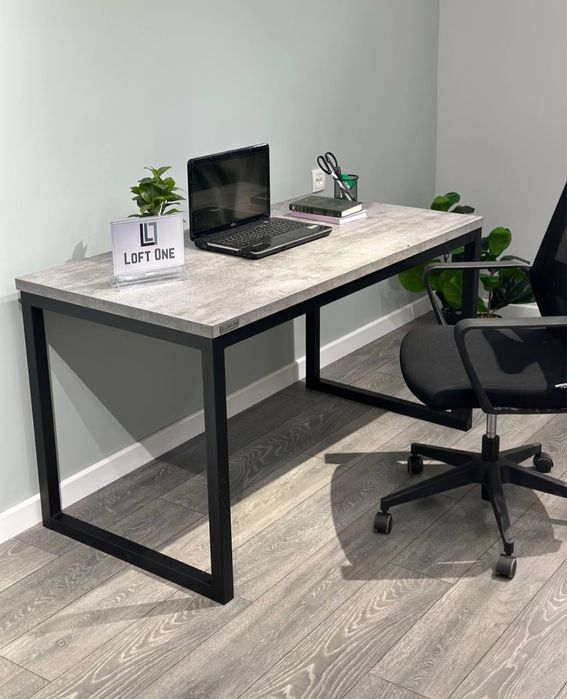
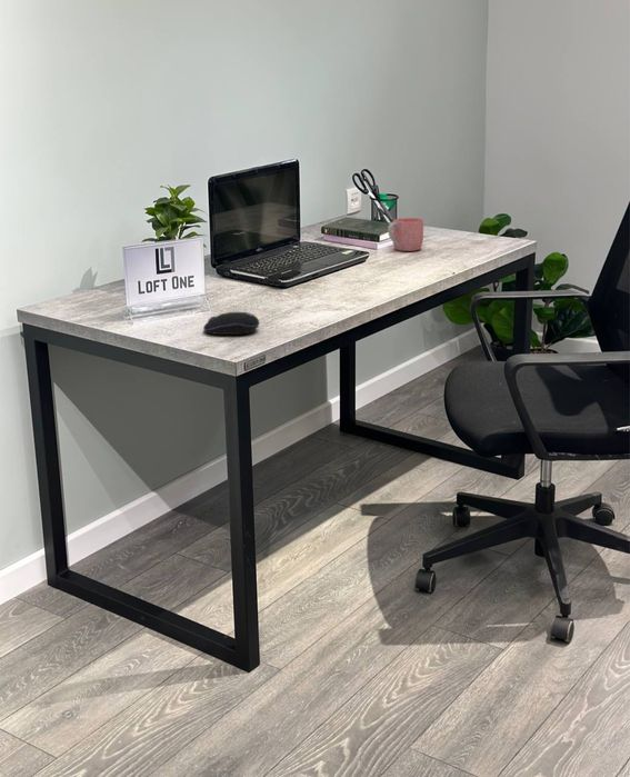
+ mug [387,217,424,252]
+ computer mouse [202,311,260,336]
